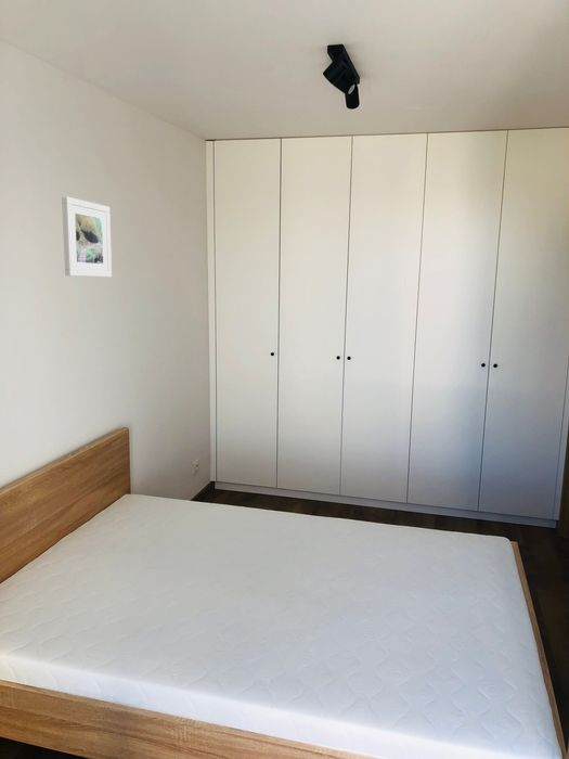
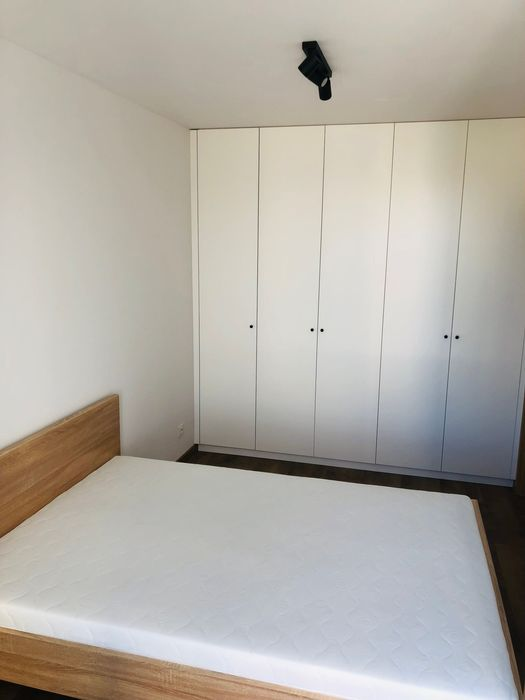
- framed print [61,195,113,279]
